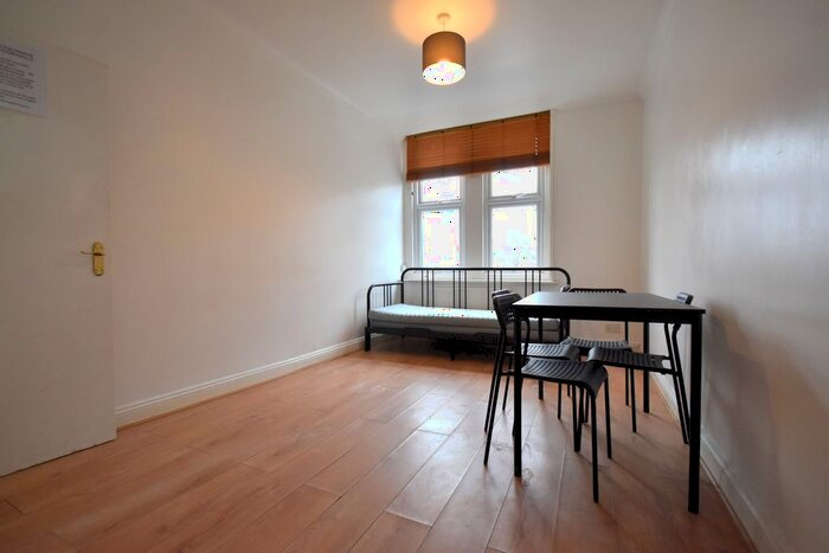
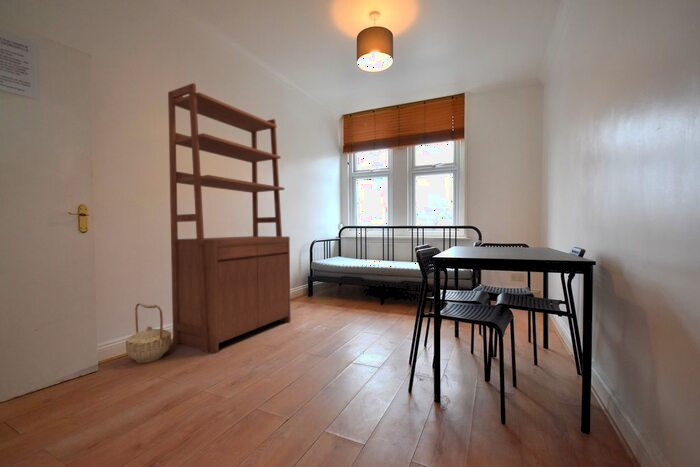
+ basket [125,302,172,364]
+ bookshelf [167,82,292,354]
